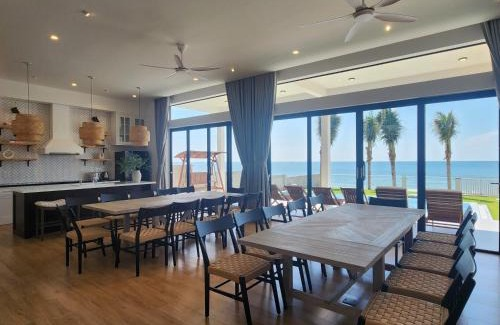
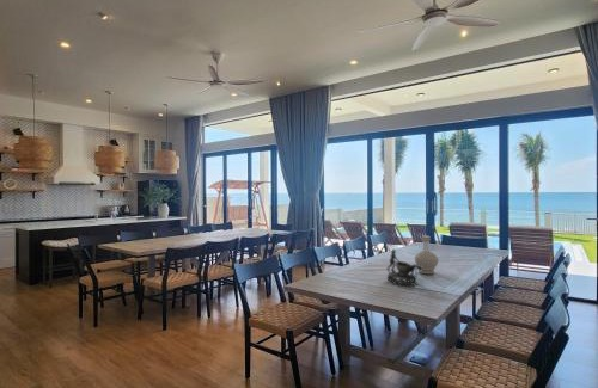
+ bottle [414,235,439,276]
+ decorative bowl [386,247,422,287]
